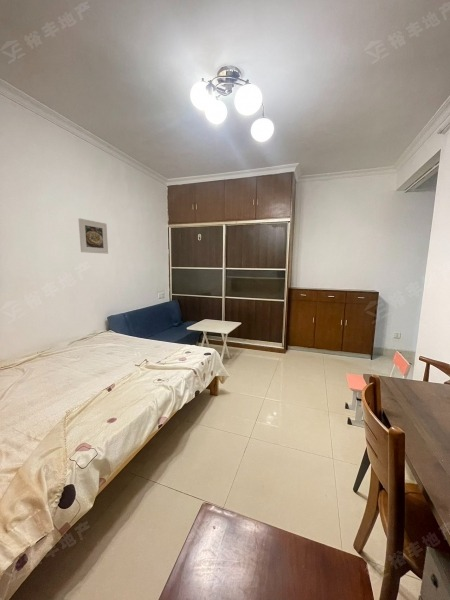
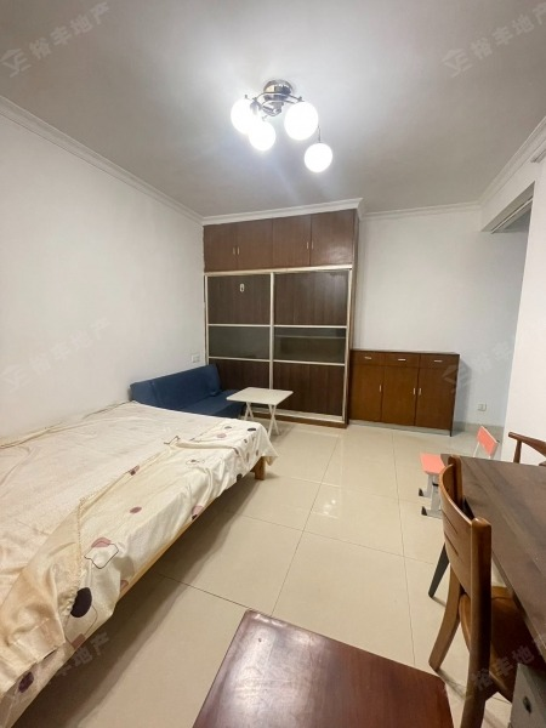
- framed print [78,217,109,255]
